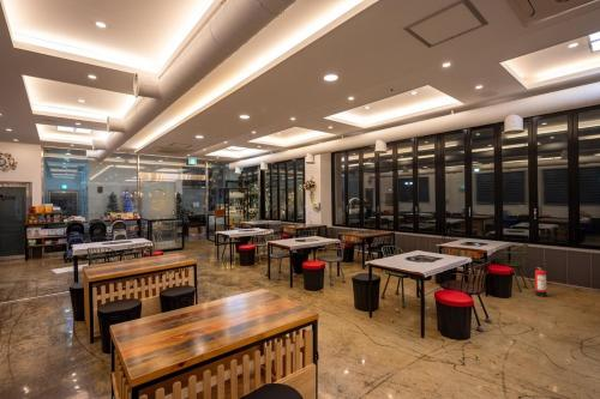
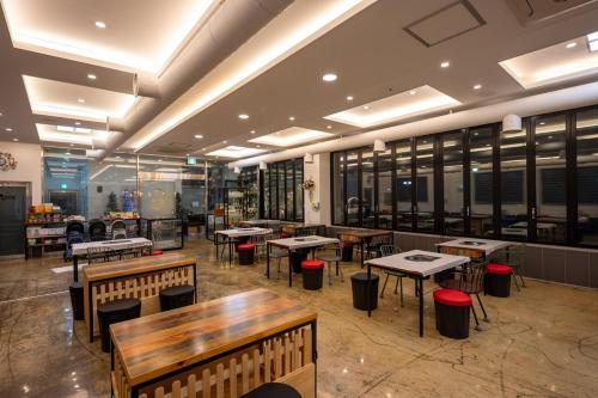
- fire extinguisher [527,264,548,298]
